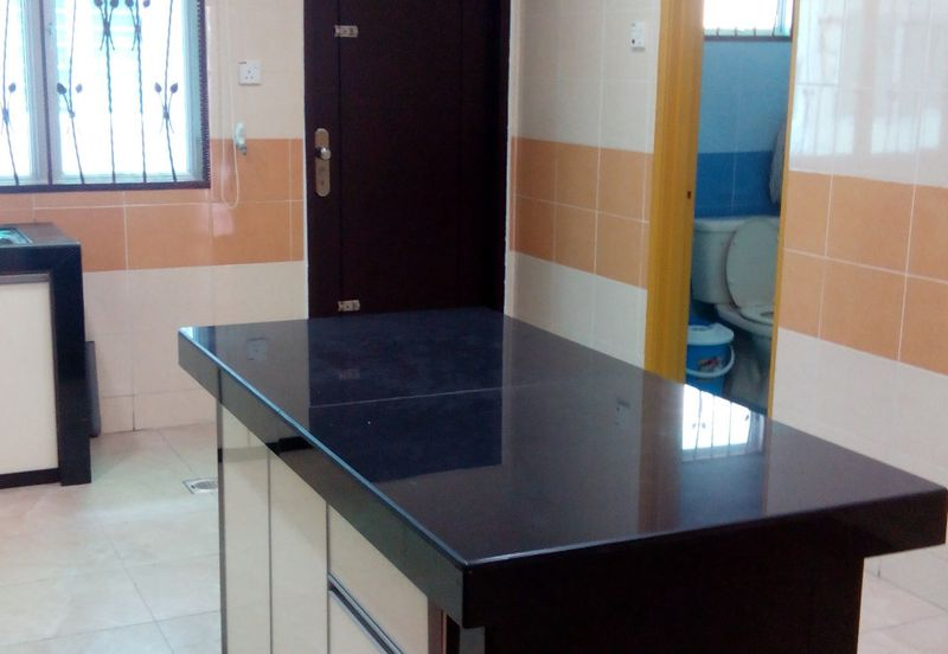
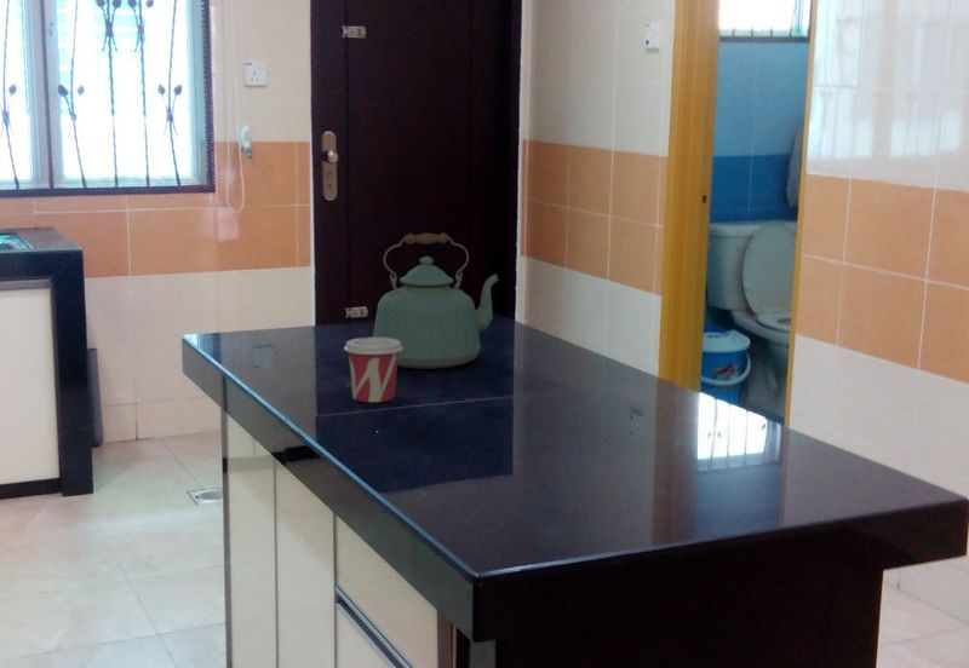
+ kettle [372,231,500,370]
+ cup [343,336,402,403]
